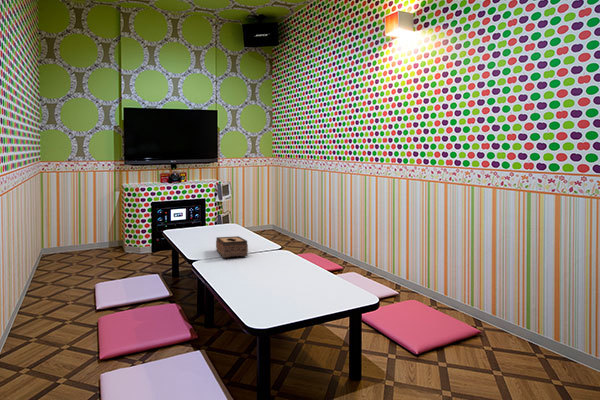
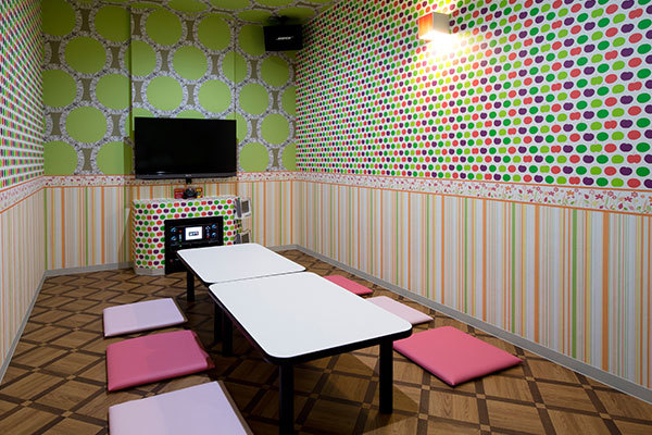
- tissue box [215,235,249,258]
